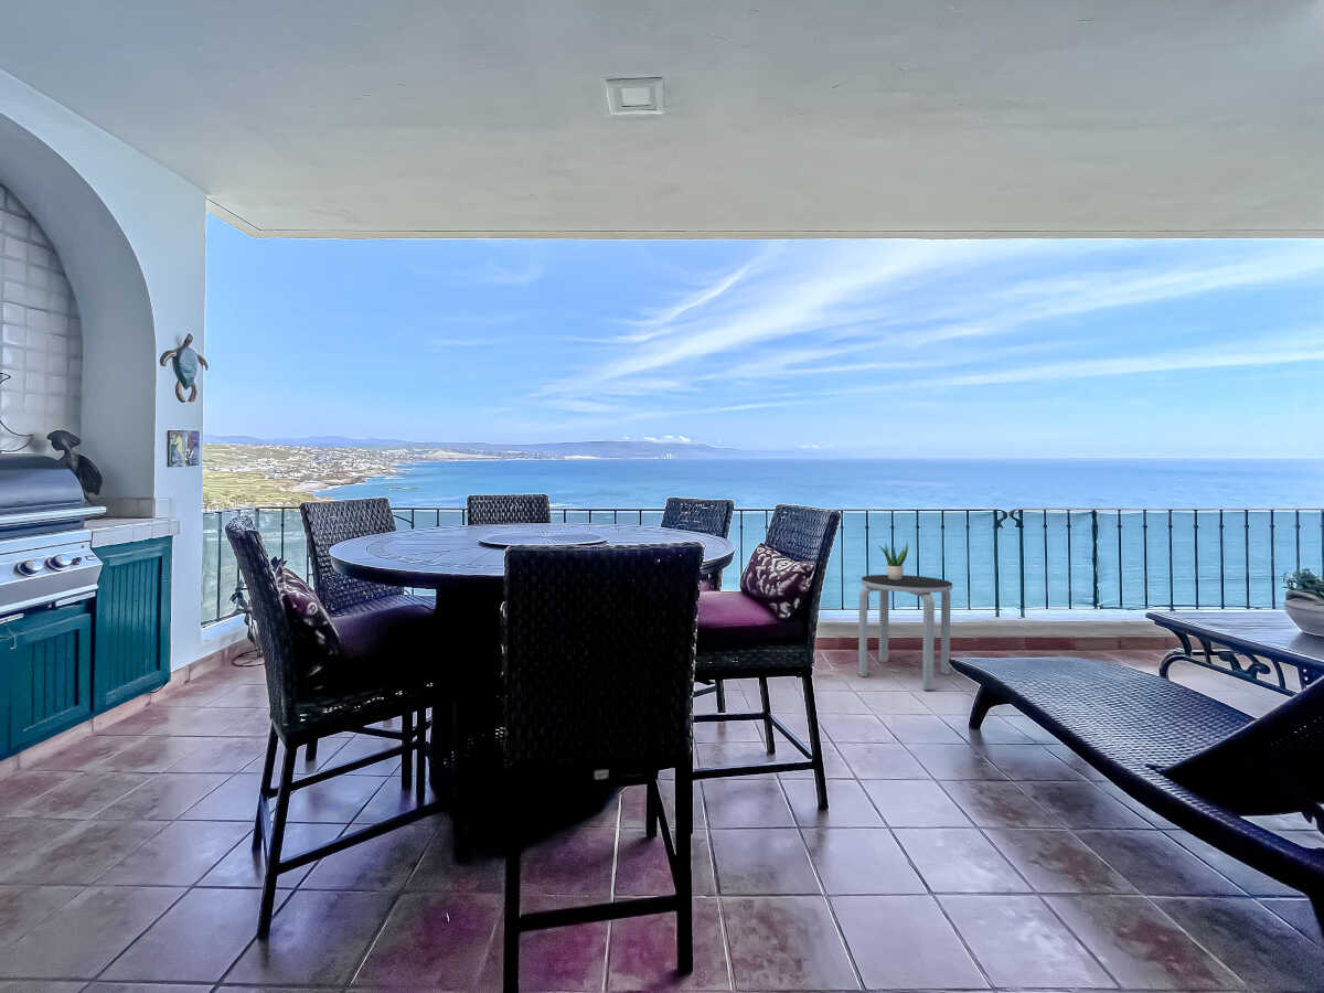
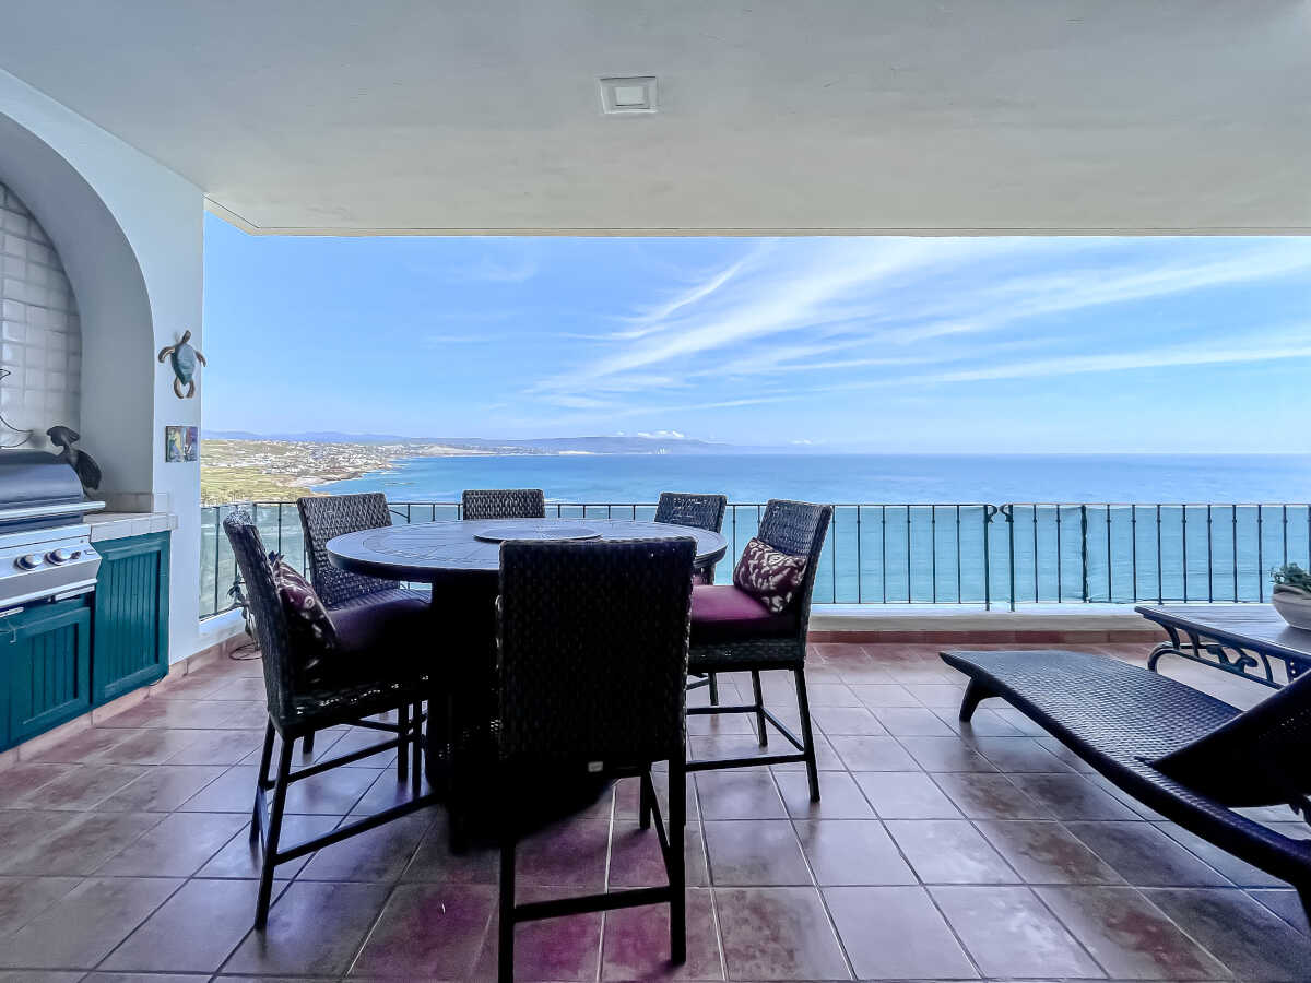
- potted plant [877,541,909,580]
- side table [857,574,953,691]
